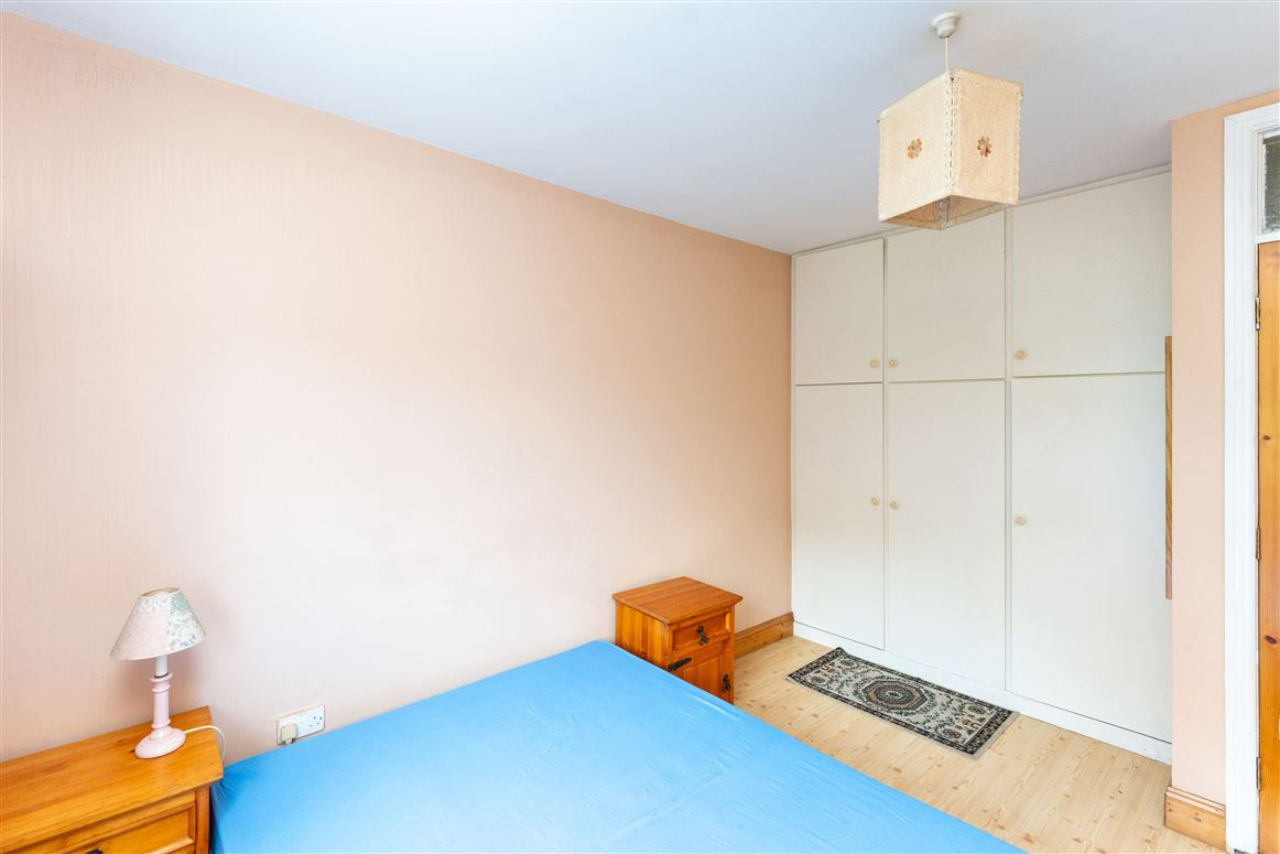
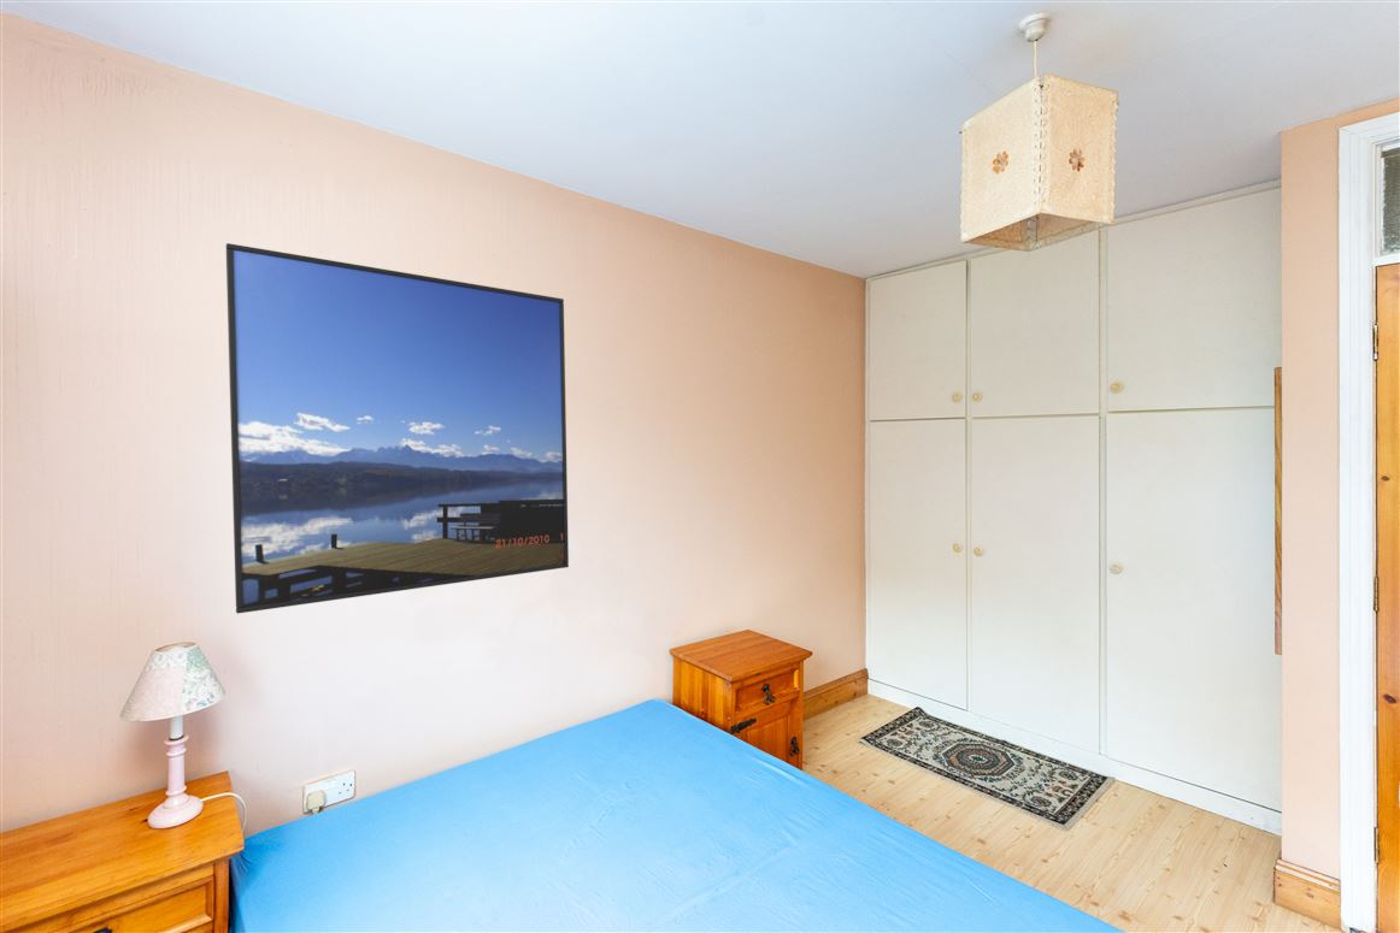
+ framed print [225,242,570,614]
